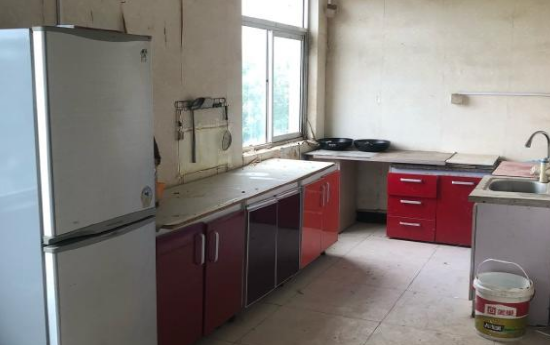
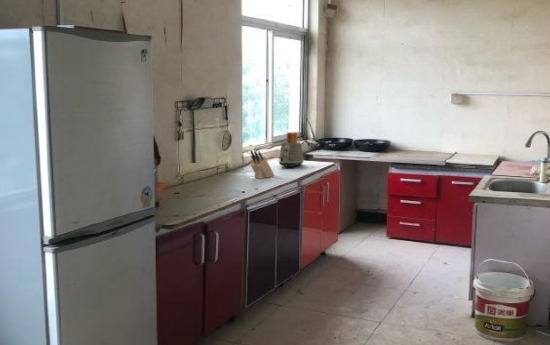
+ toaster [278,131,305,169]
+ knife block [249,149,275,179]
